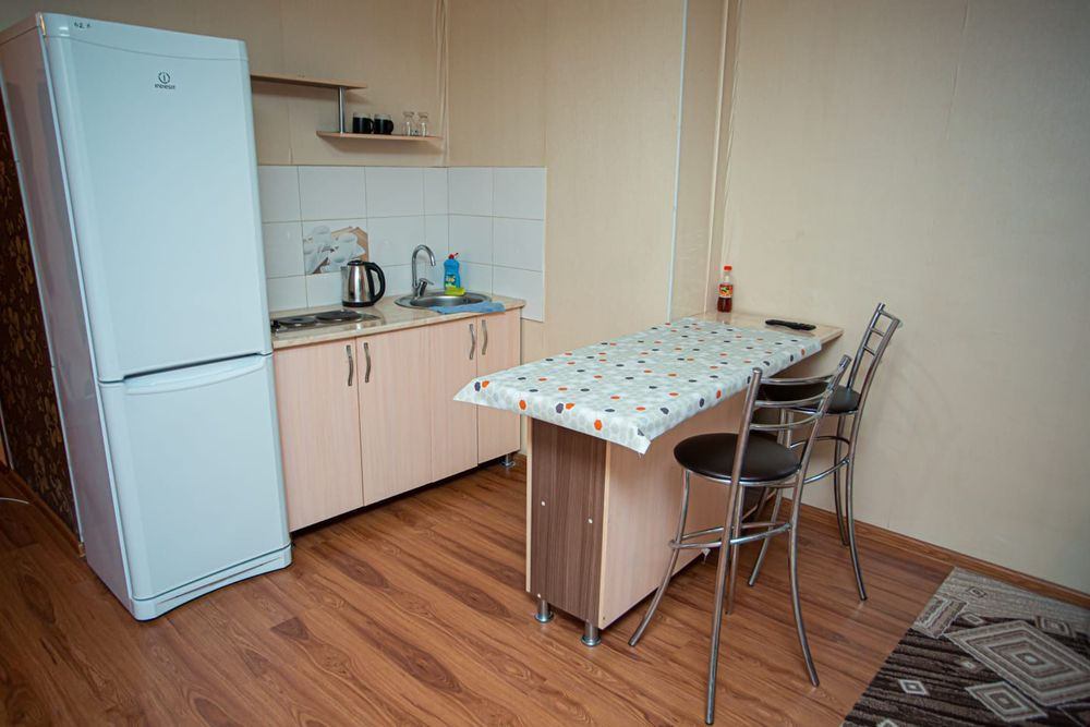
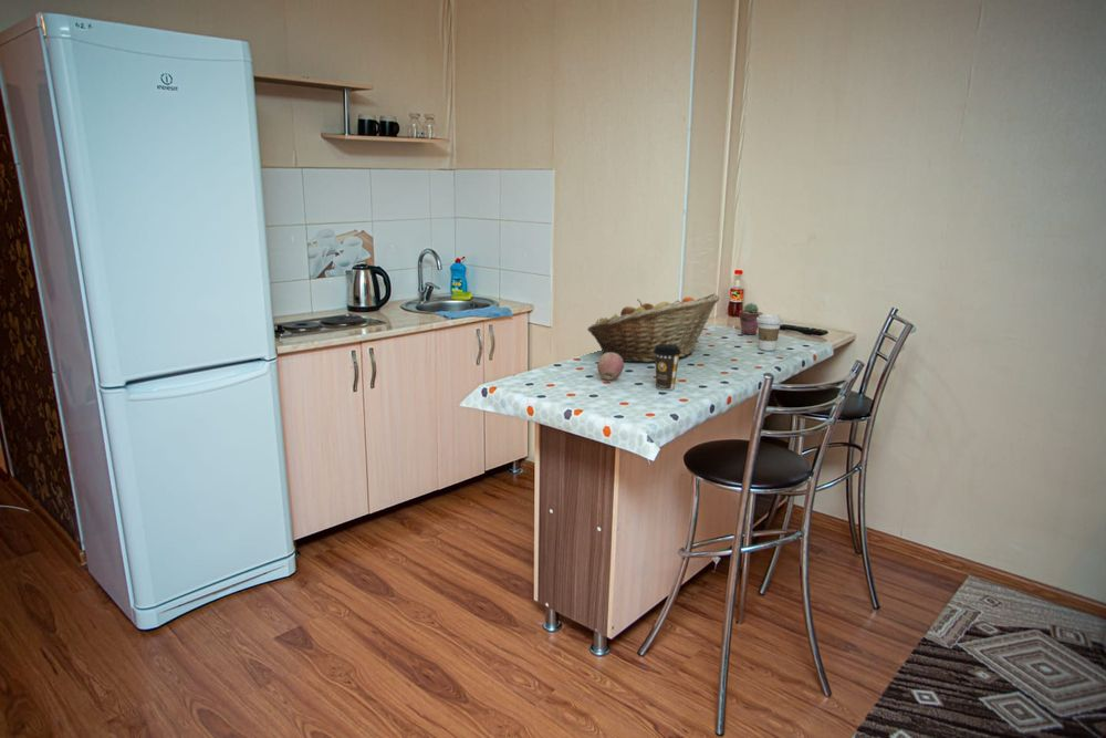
+ coffee cup [757,313,784,352]
+ potted succulent [738,302,764,335]
+ apple [596,353,625,382]
+ fruit basket [586,293,721,363]
+ coffee cup [654,344,681,391]
